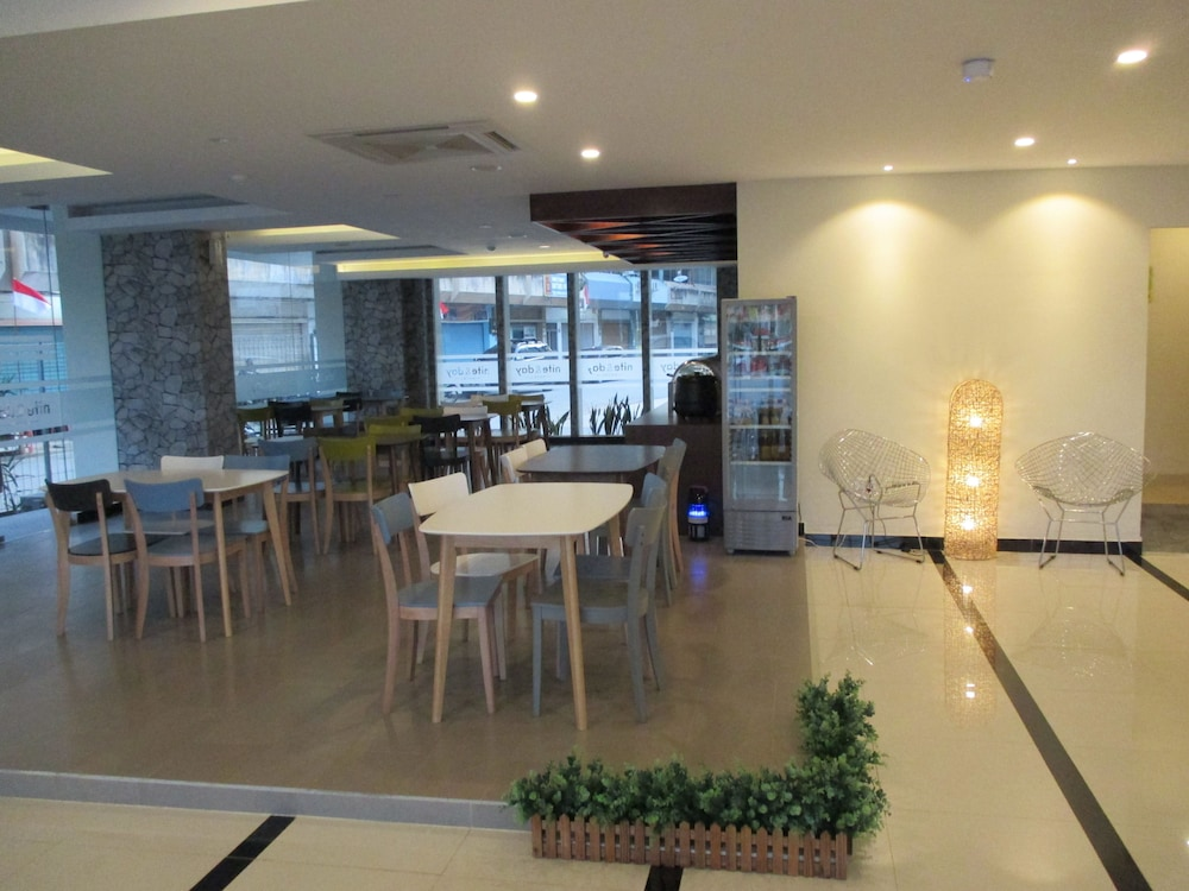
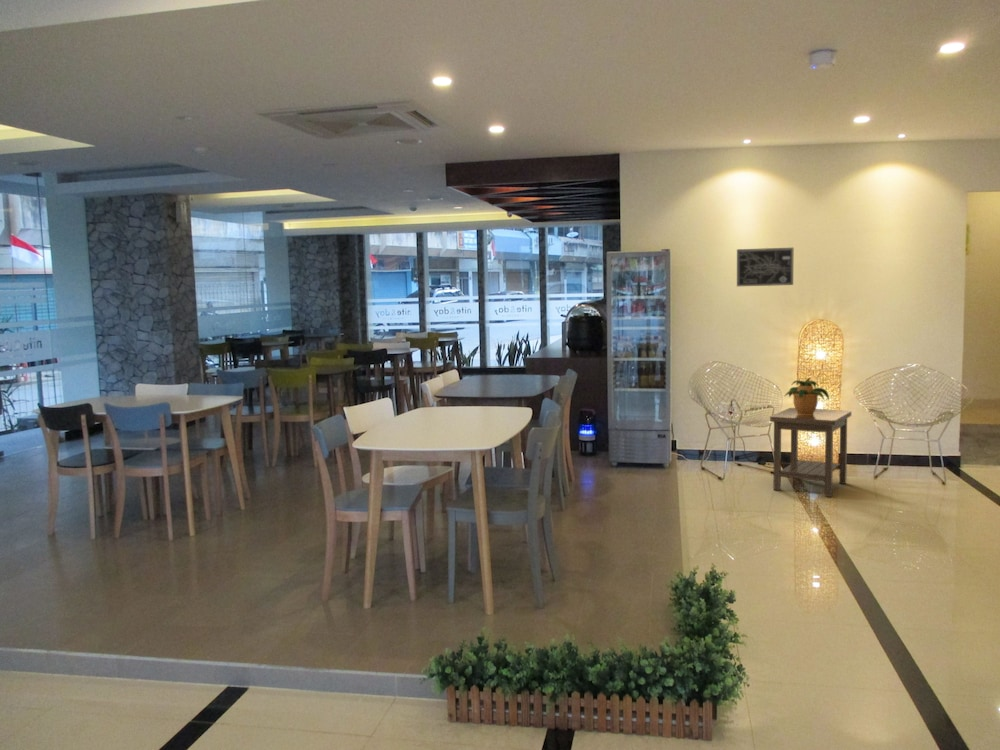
+ wall art [736,247,794,287]
+ side table [769,407,852,497]
+ potted plant [783,377,830,415]
